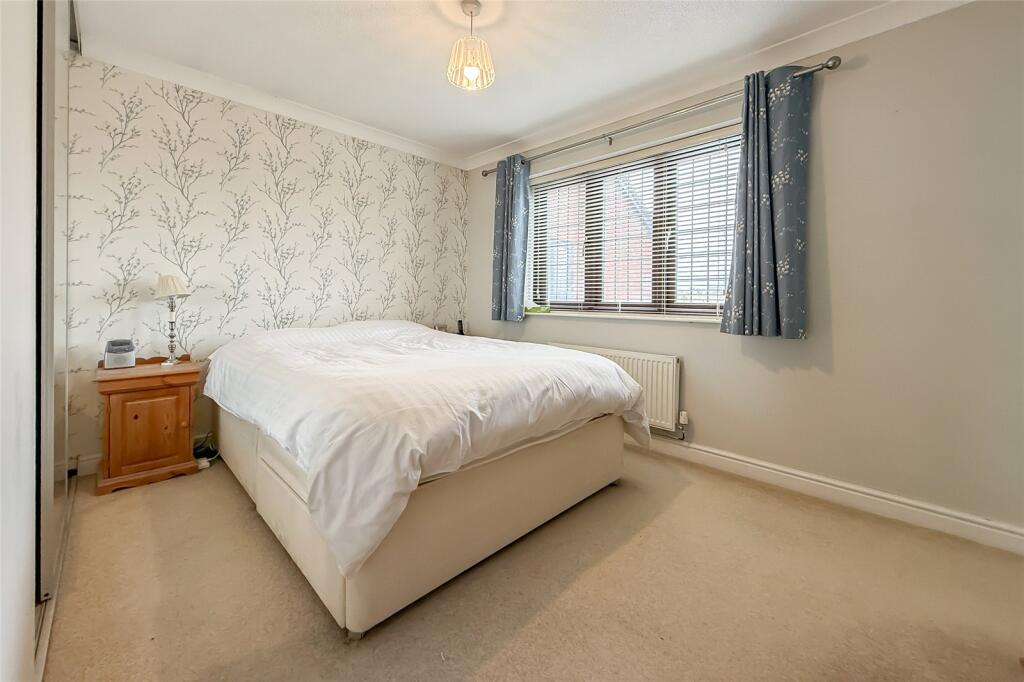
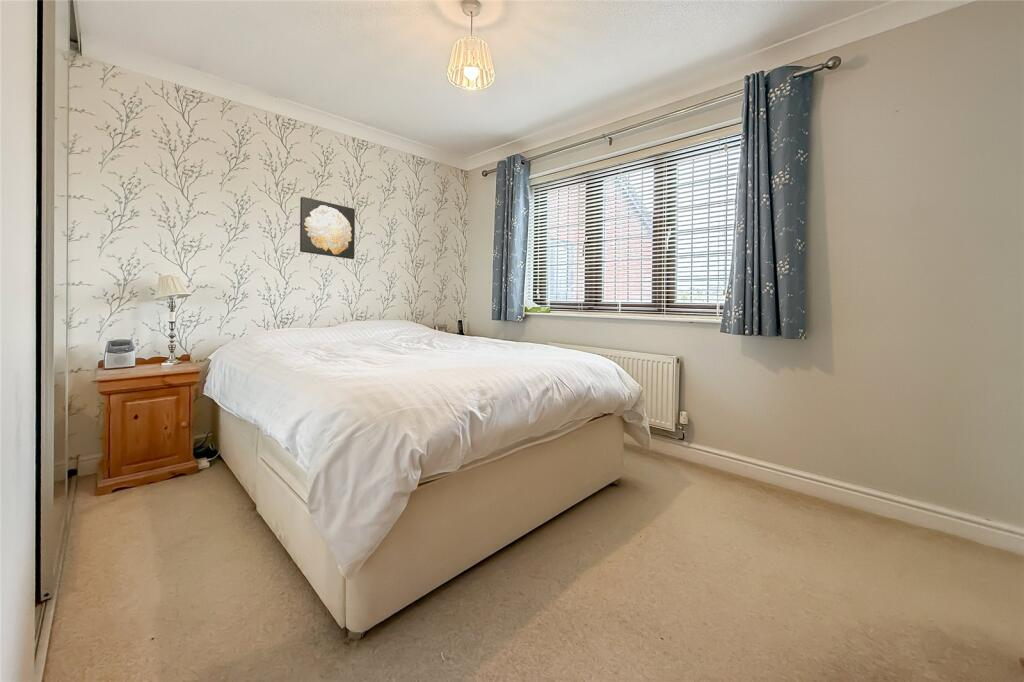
+ wall art [299,196,356,260]
